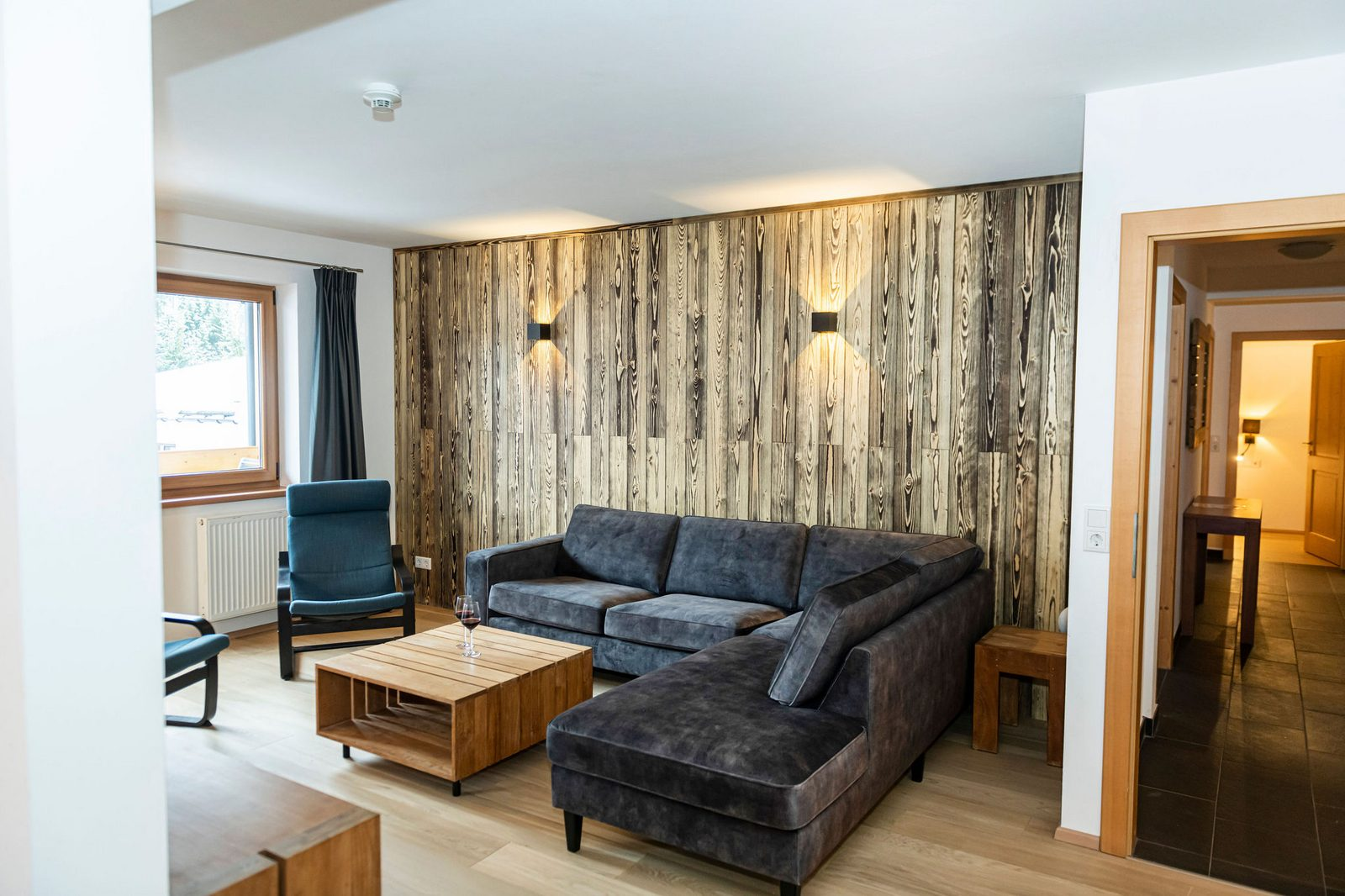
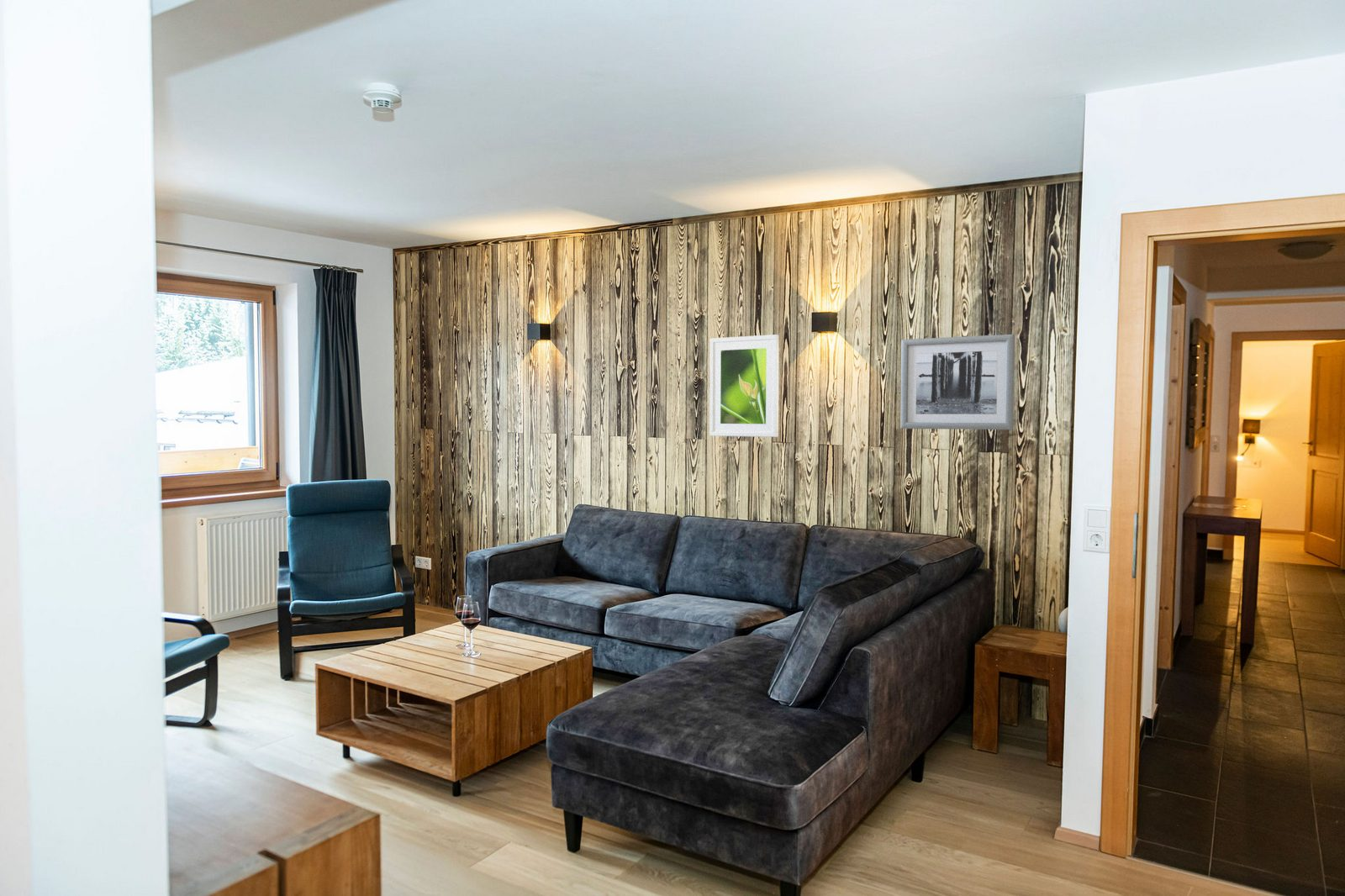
+ wall art [899,334,1015,430]
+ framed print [709,334,780,438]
